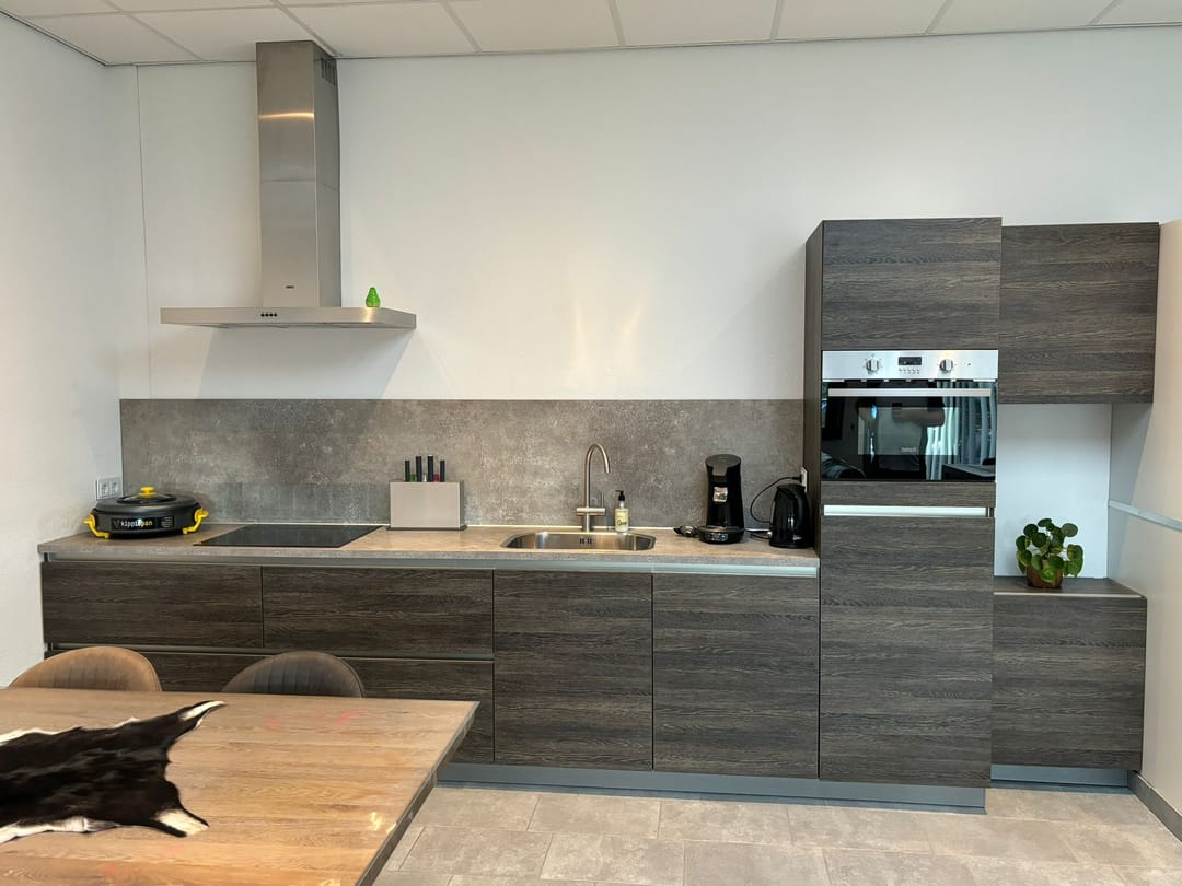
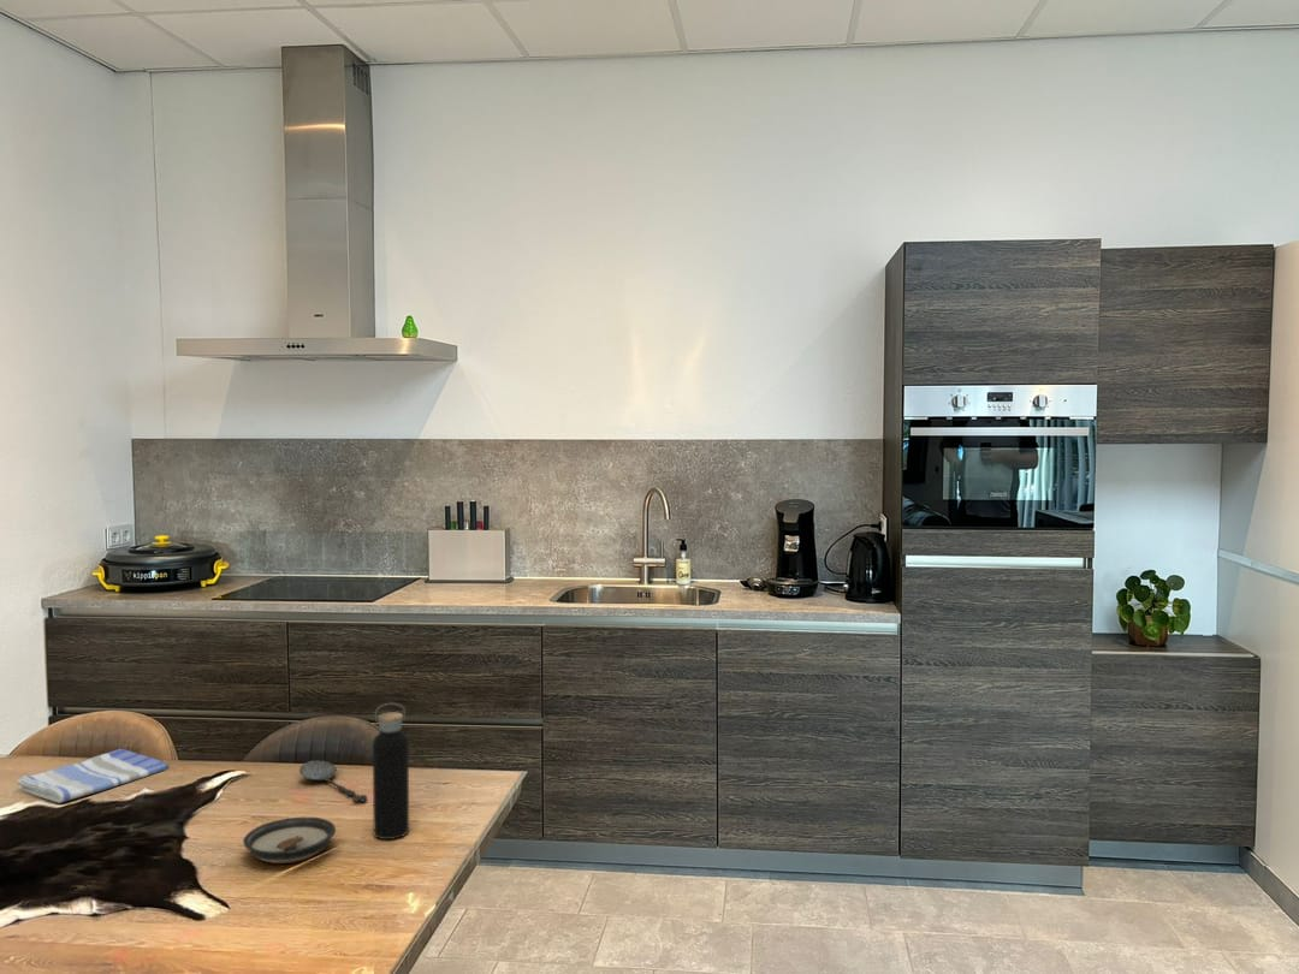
+ water bottle [372,702,410,841]
+ dish towel [16,748,171,804]
+ saucer [242,816,337,865]
+ spoon [298,759,368,803]
